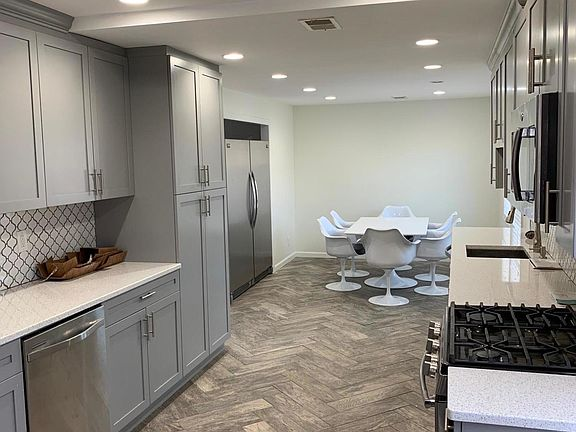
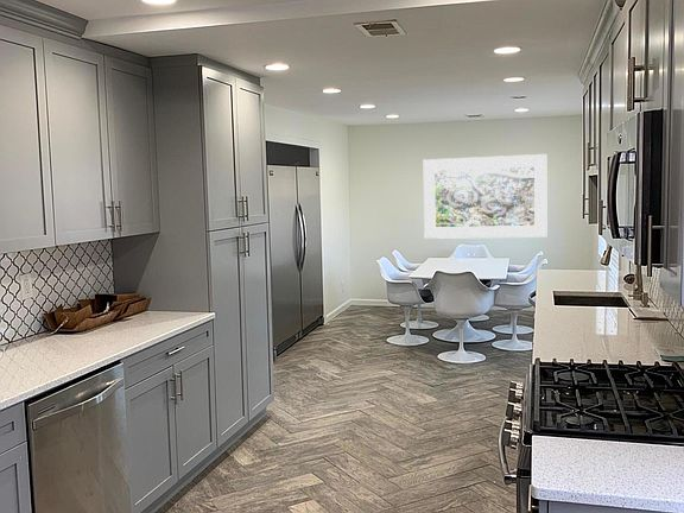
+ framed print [423,153,547,240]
